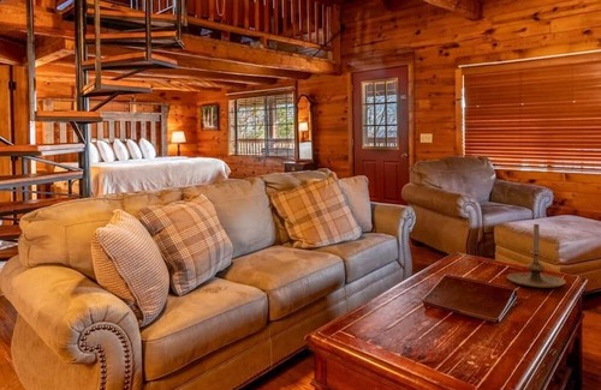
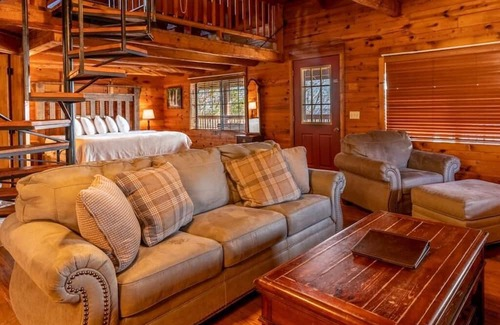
- candle holder [506,223,567,289]
